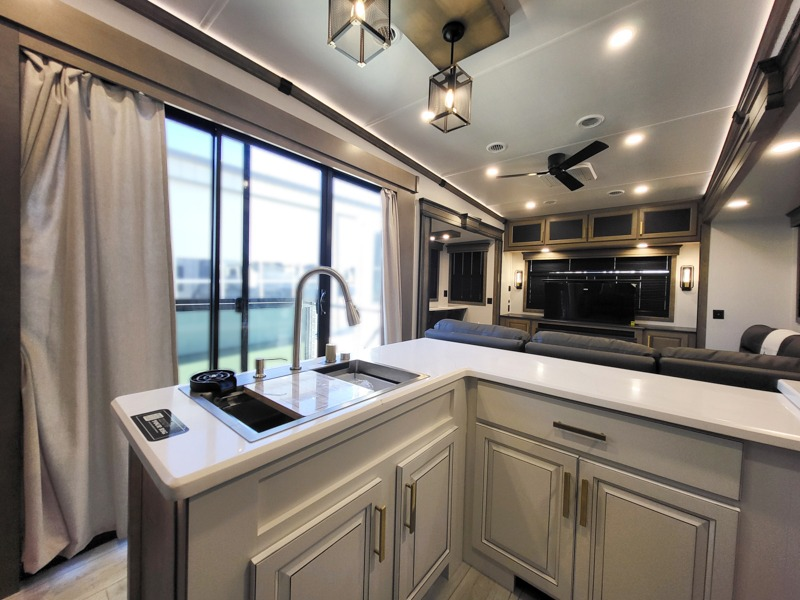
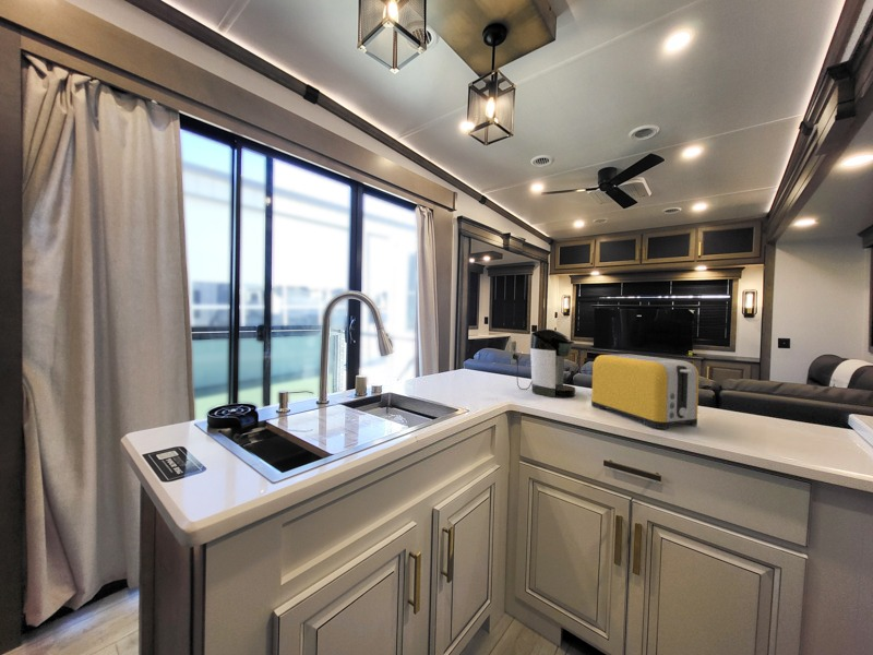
+ coffee maker [510,327,576,398]
+ toaster [590,354,699,430]
